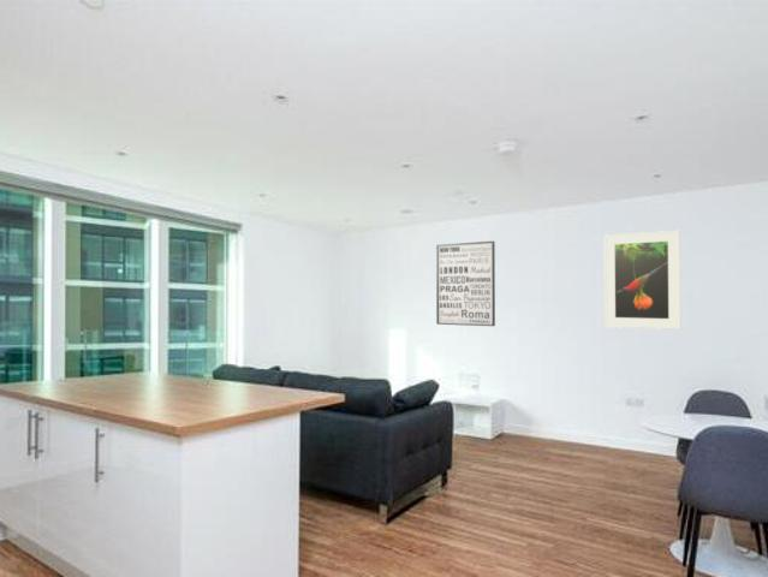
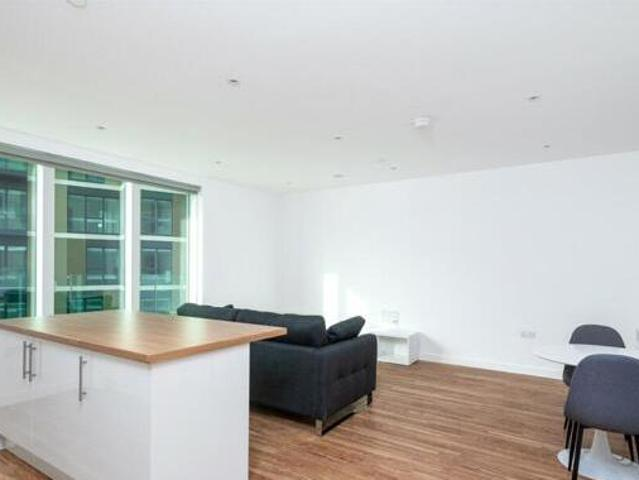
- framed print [603,230,683,331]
- wall art [435,240,496,327]
